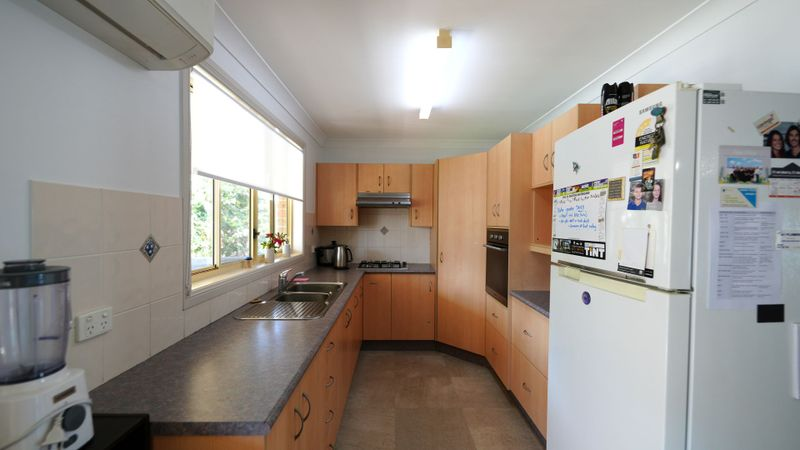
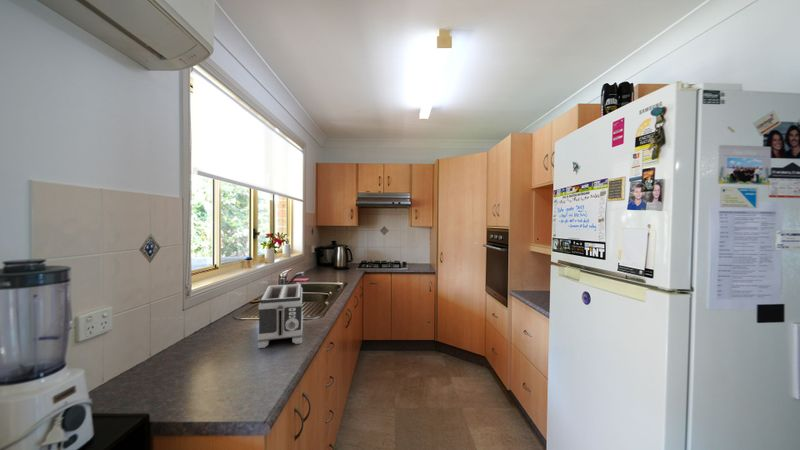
+ toaster [257,283,304,349]
